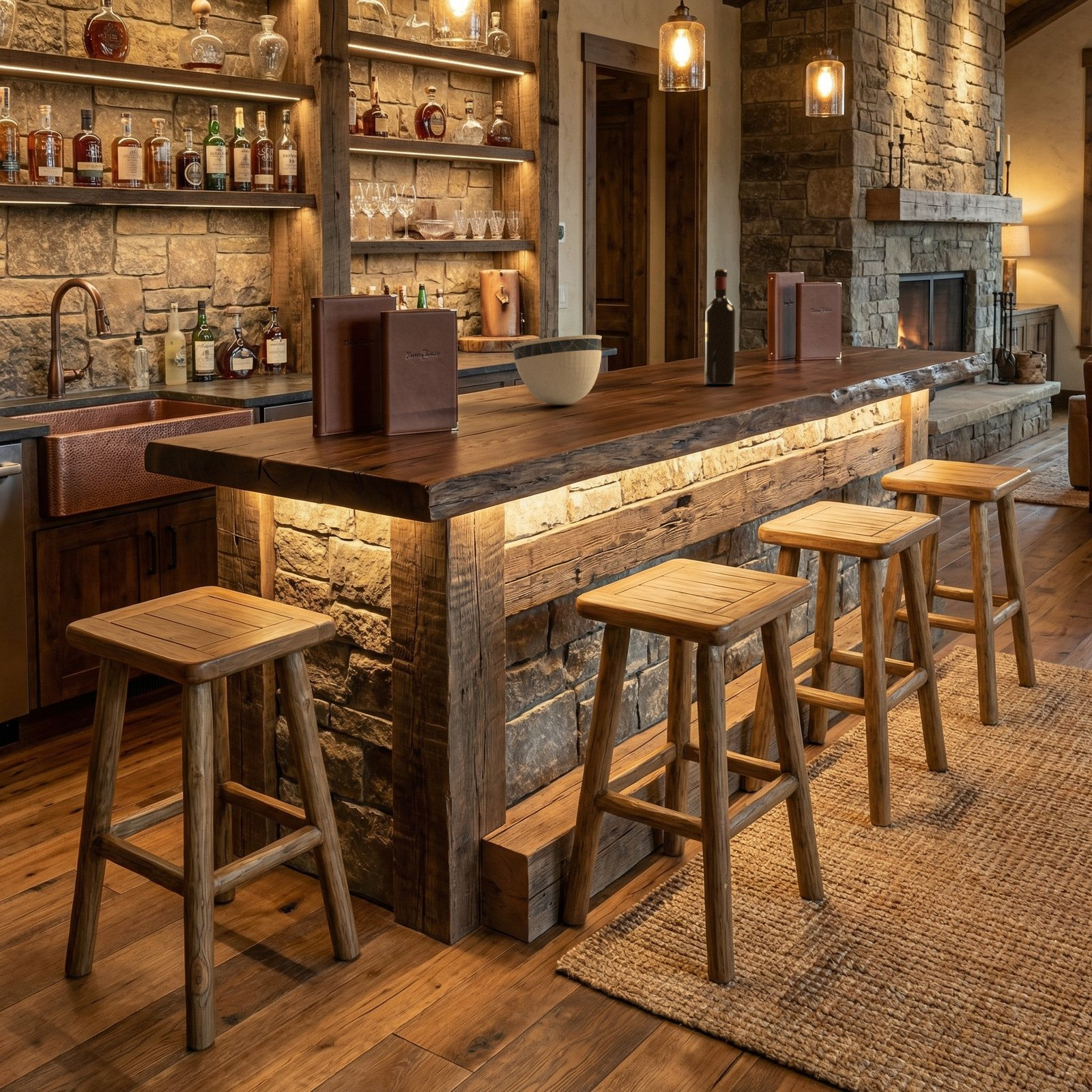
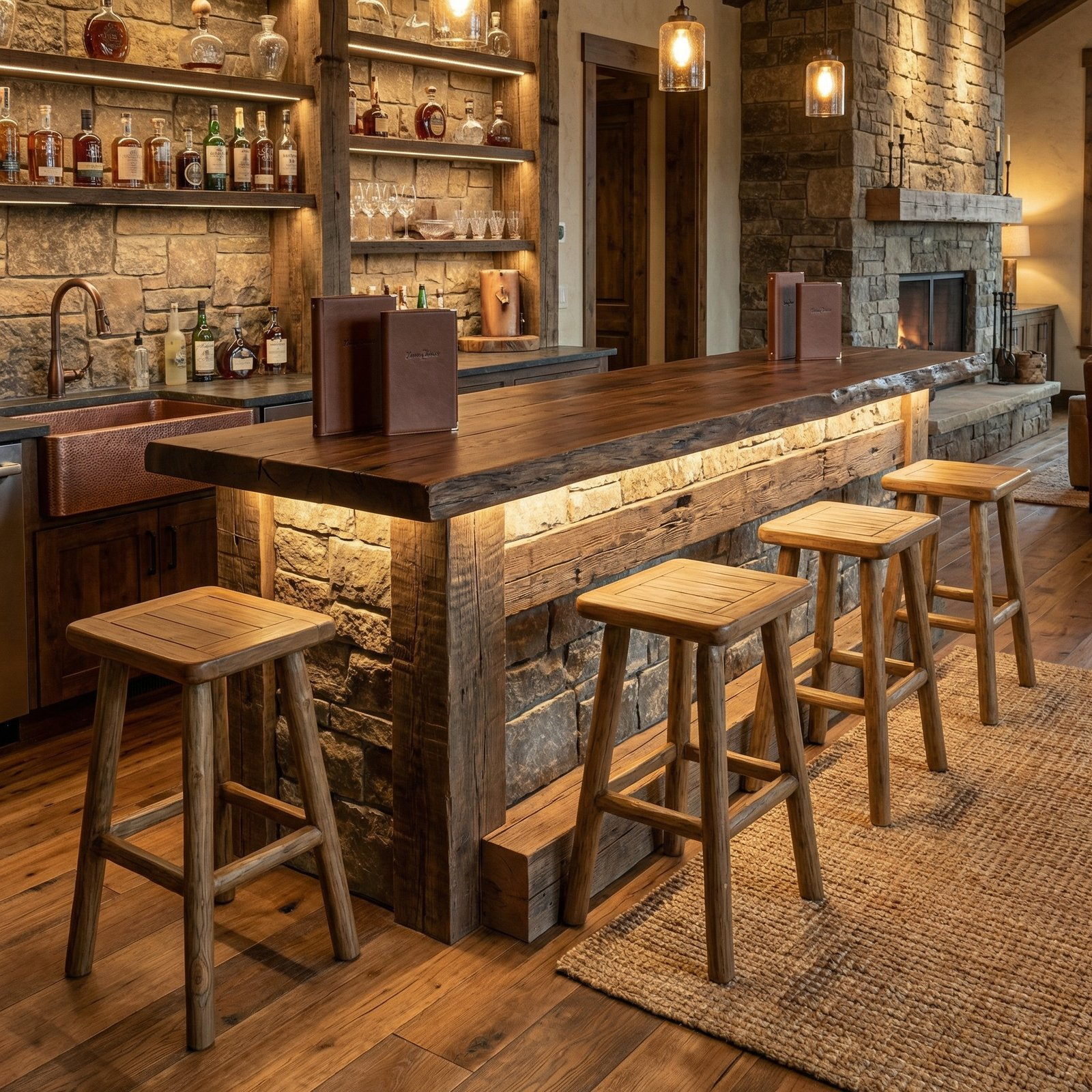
- bowl [511,334,603,406]
- wine bottle [704,268,736,385]
